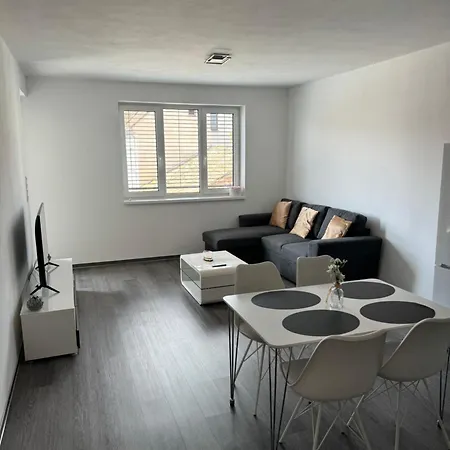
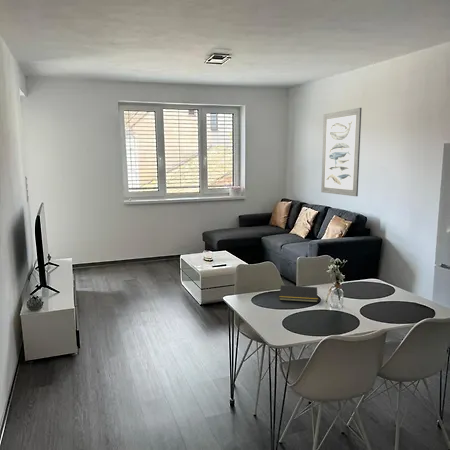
+ notepad [278,284,319,303]
+ wall art [320,107,363,197]
